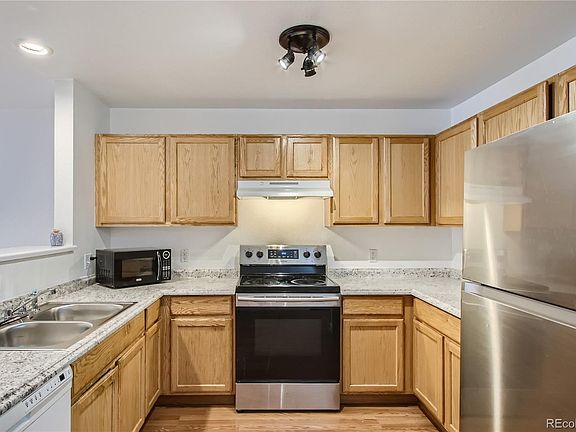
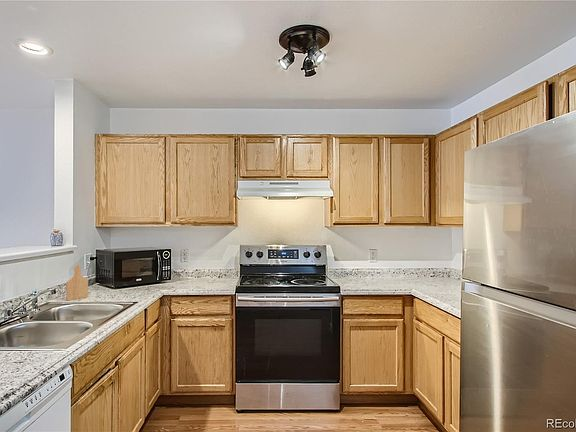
+ cutting board [65,264,89,301]
